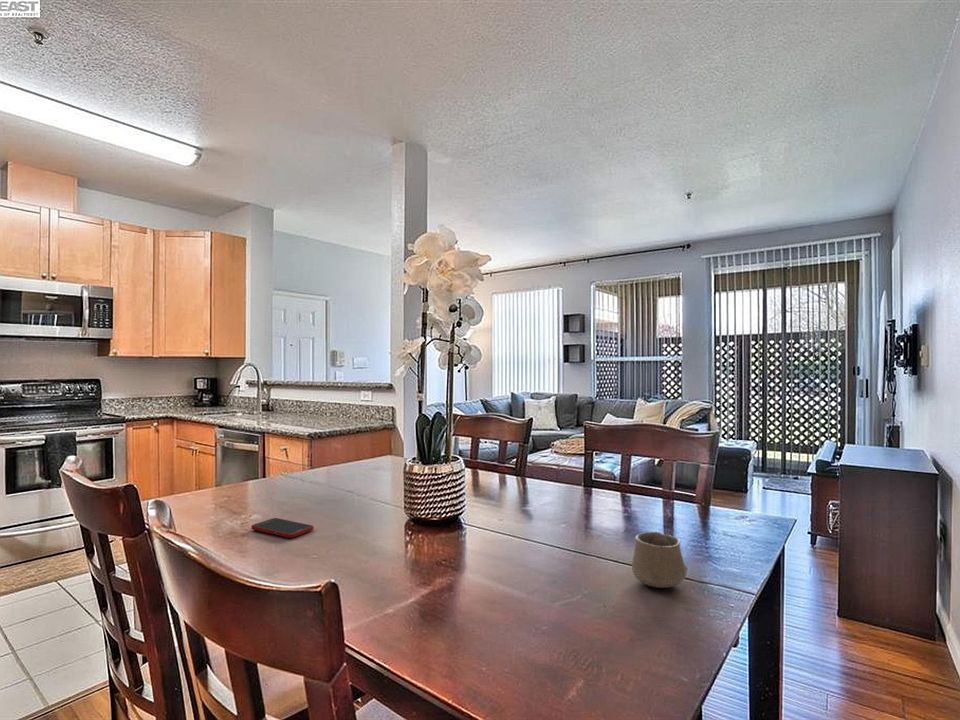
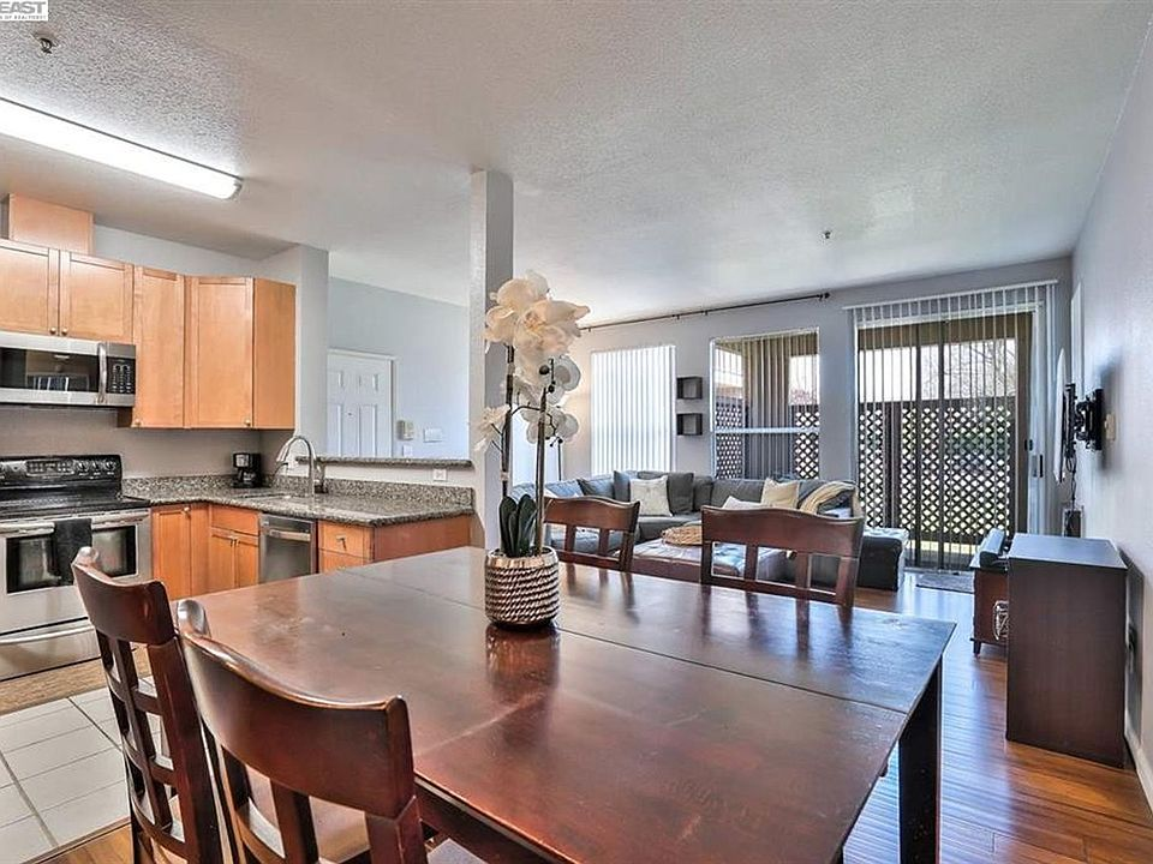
- cup [631,531,689,589]
- cell phone [250,517,315,539]
